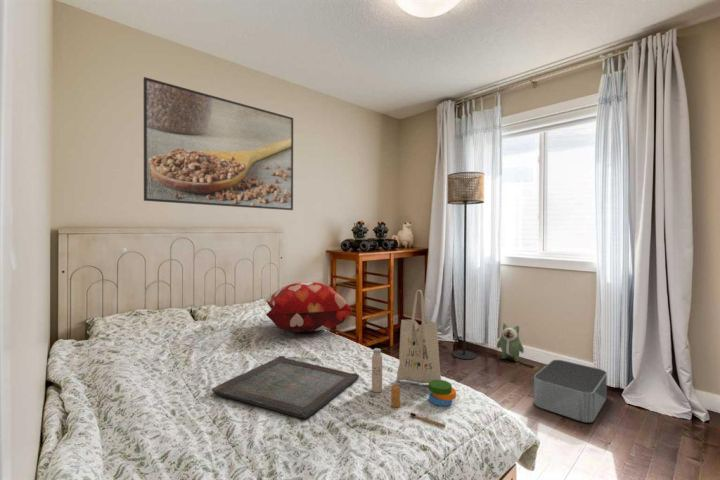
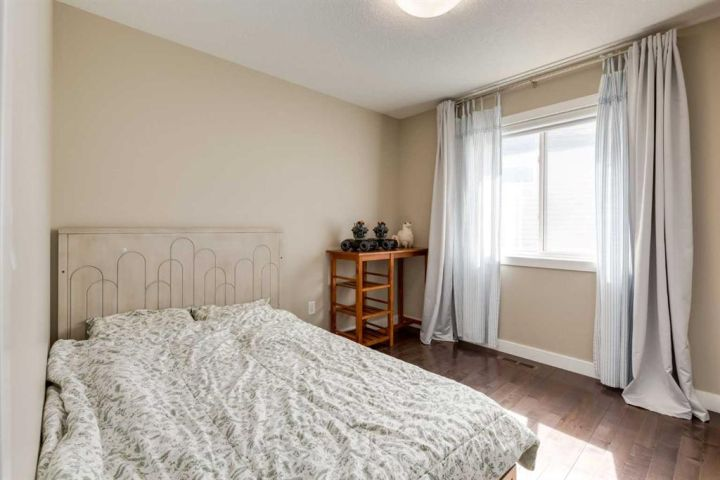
- plush toy [496,322,525,363]
- serving tray [211,355,360,419]
- decorative pillow [265,281,355,333]
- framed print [143,76,294,211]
- tote bag [371,289,457,428]
- floor lamp [446,171,485,360]
- storage bin [533,359,608,423]
